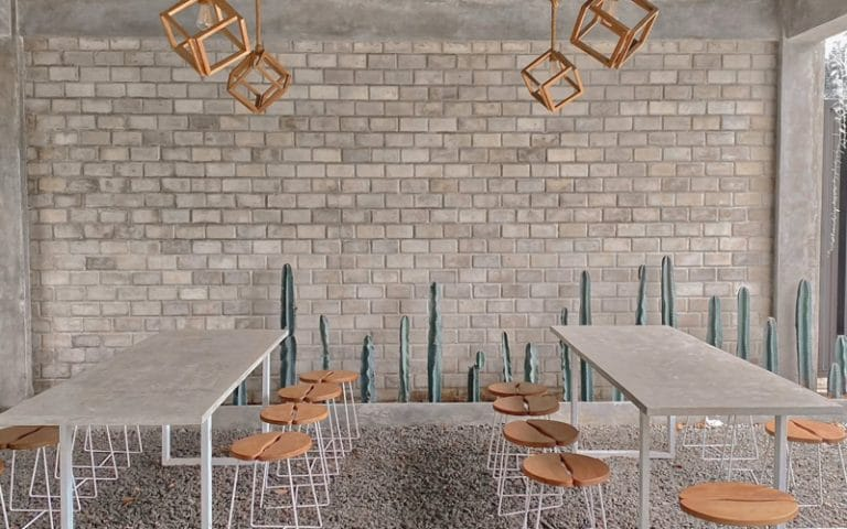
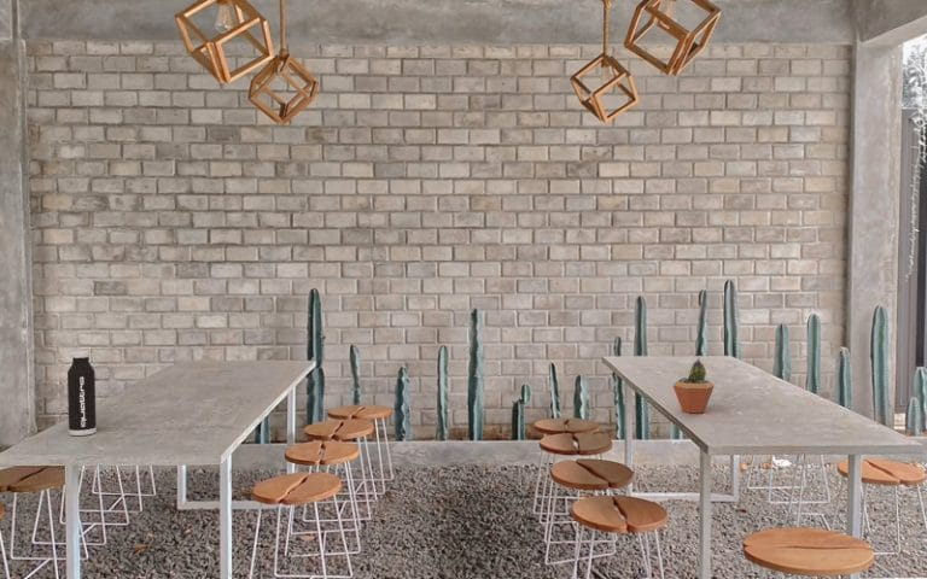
+ water bottle [66,350,98,437]
+ potted cactus [671,356,716,414]
